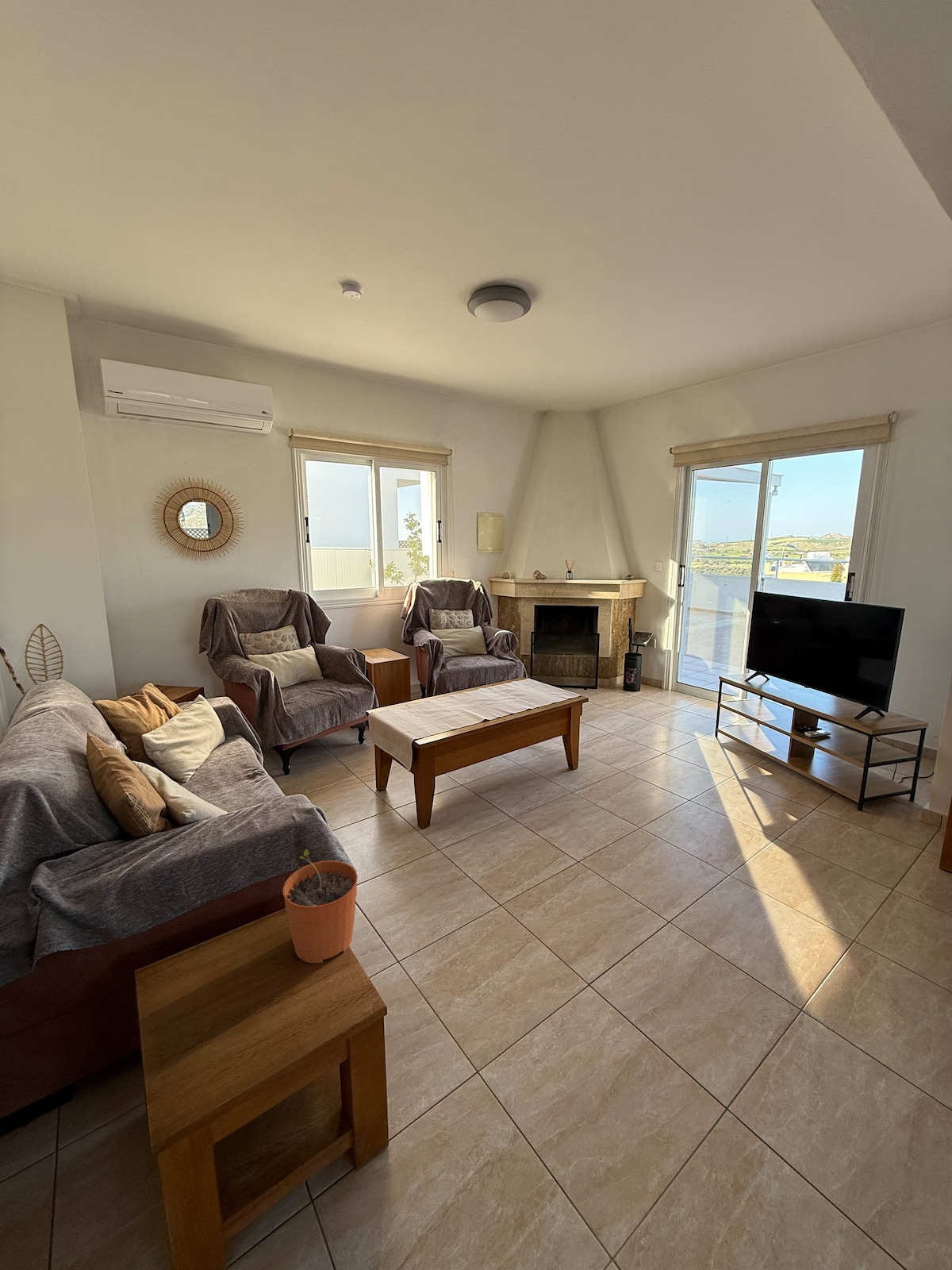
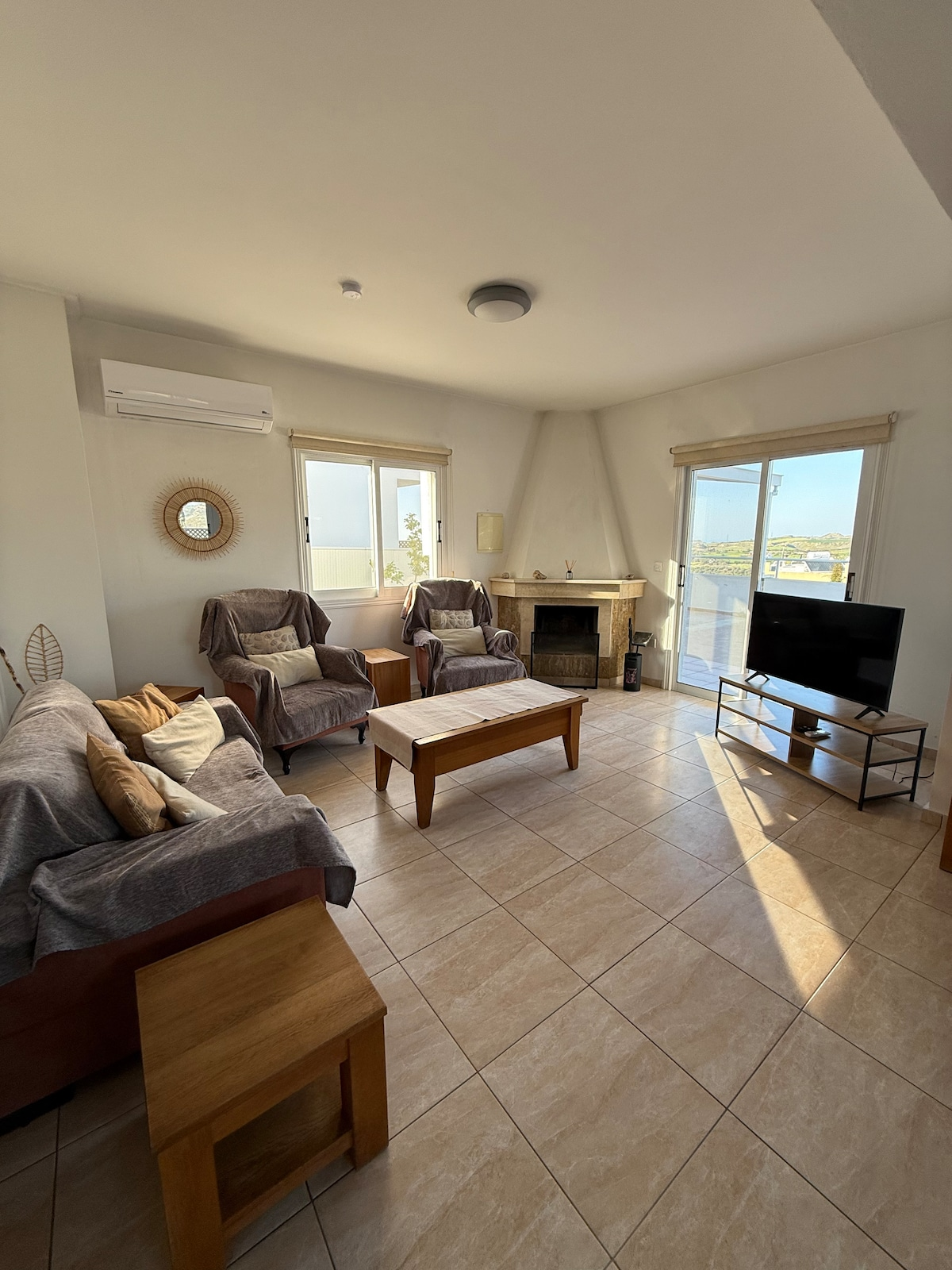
- plant pot [282,849,359,964]
